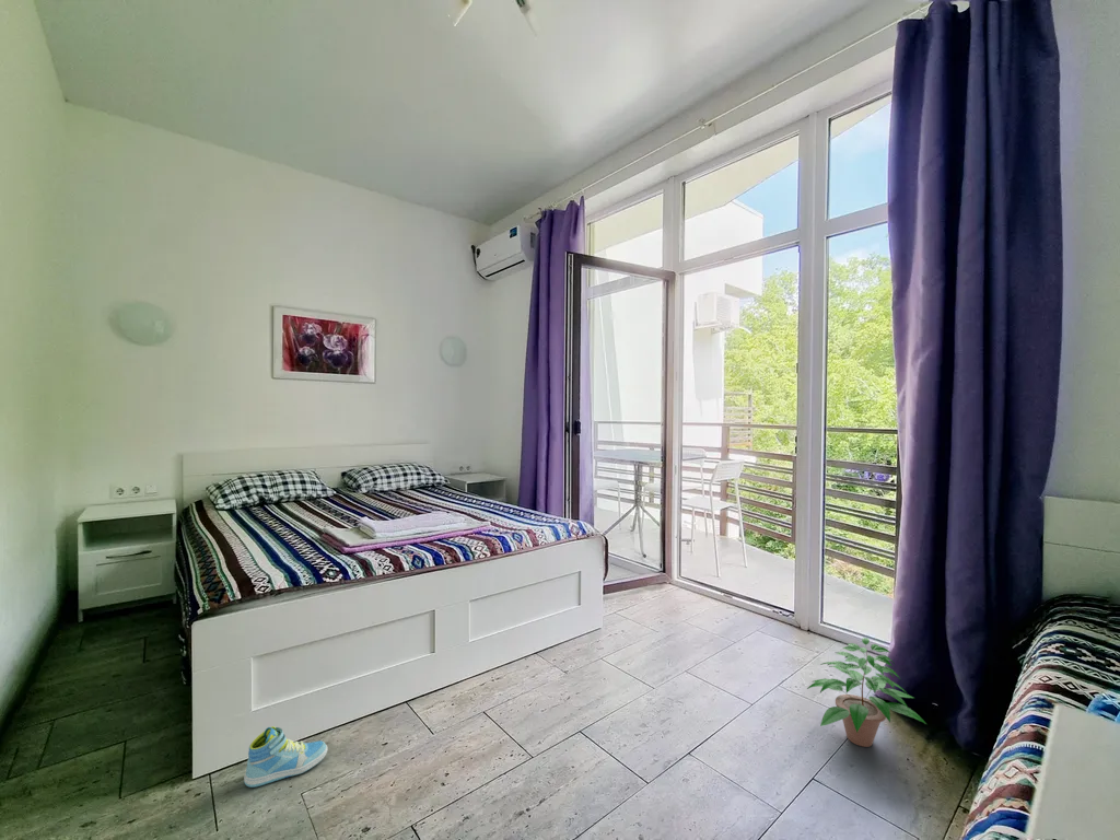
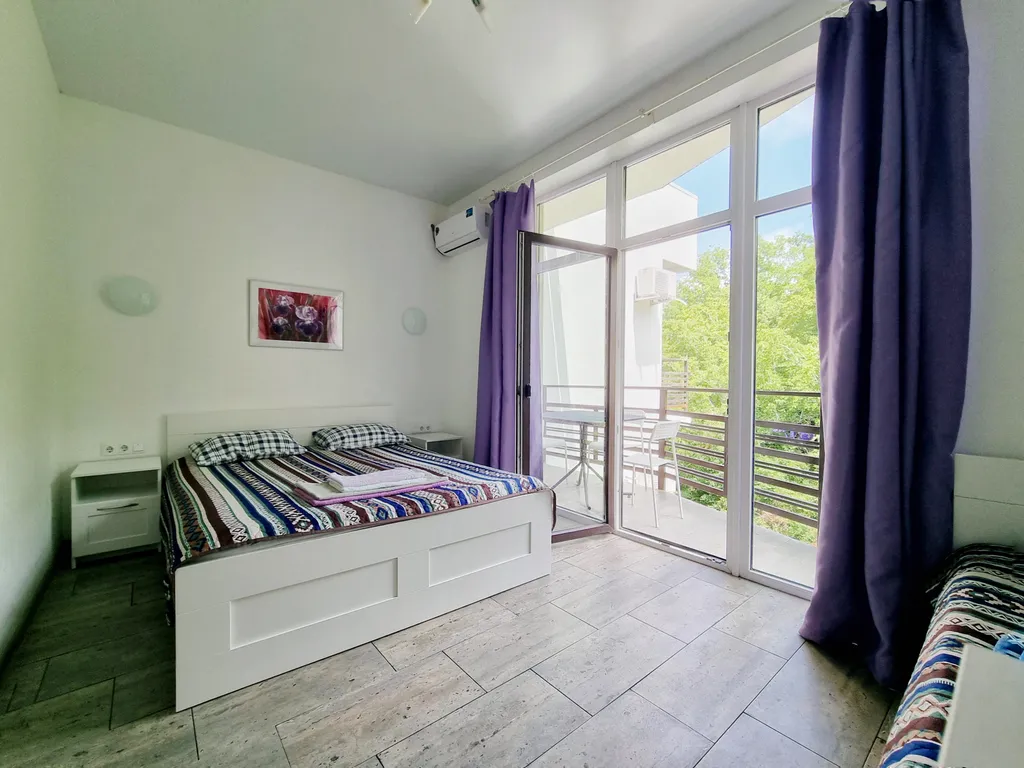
- sneaker [243,725,328,789]
- potted plant [806,637,929,748]
